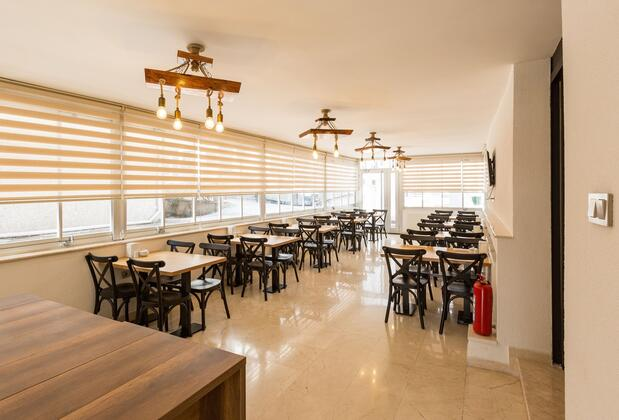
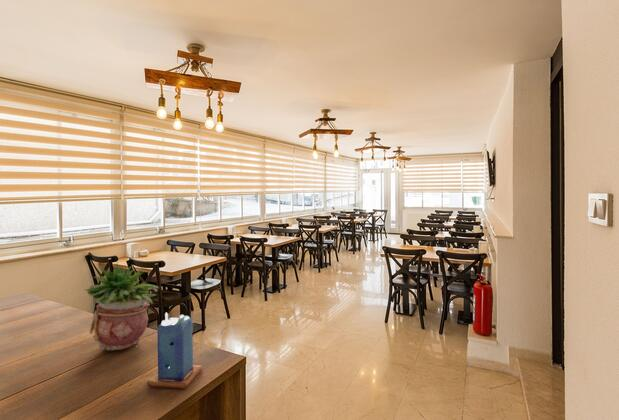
+ candle [146,312,203,390]
+ potted plant [83,261,160,352]
